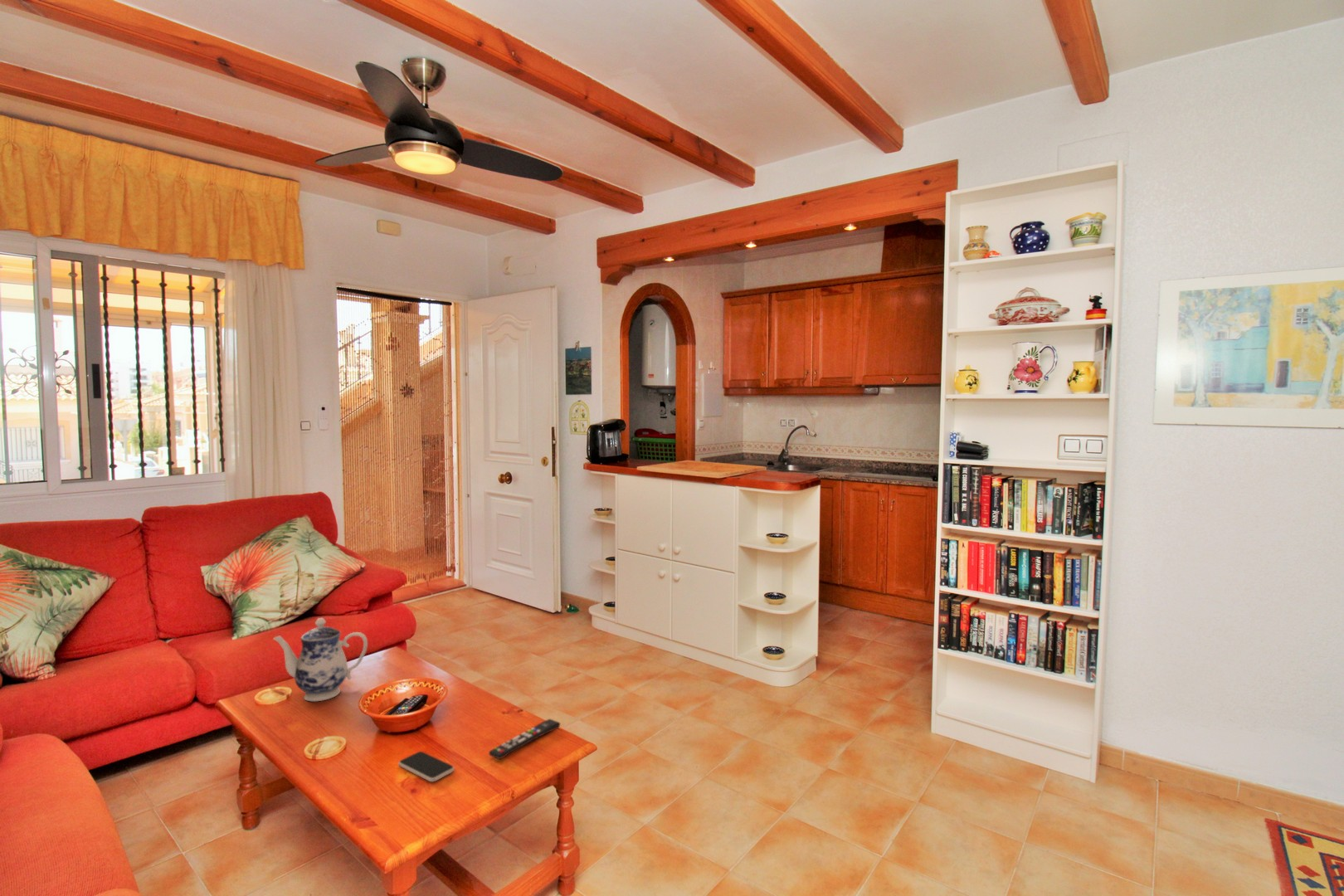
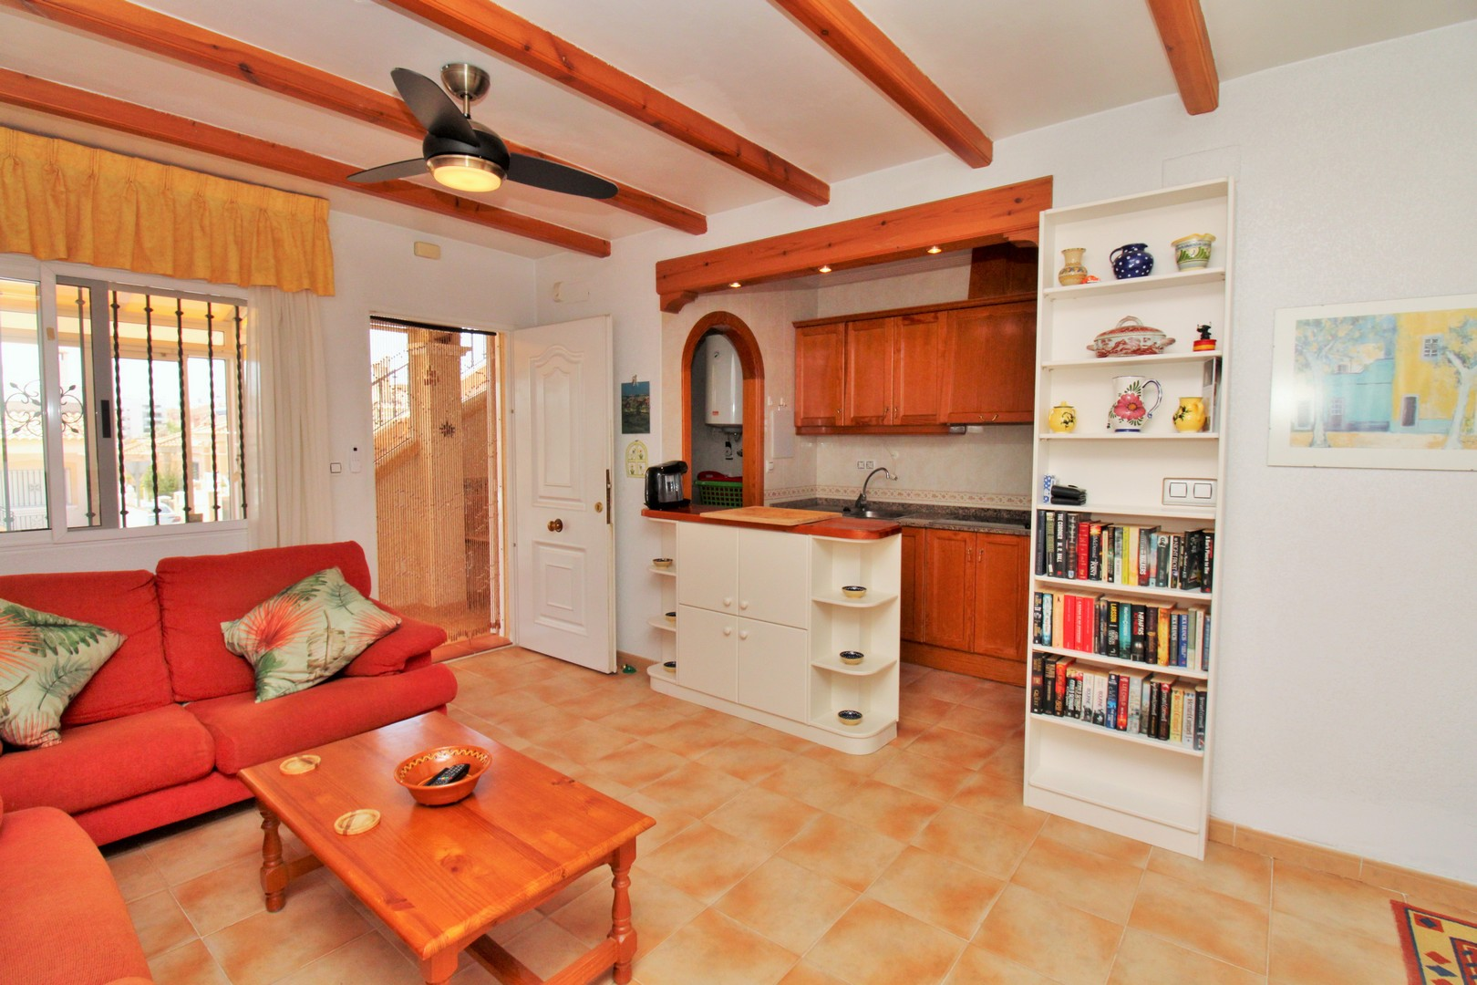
- smartphone [397,751,455,782]
- teapot [272,617,368,702]
- remote control [488,718,561,760]
